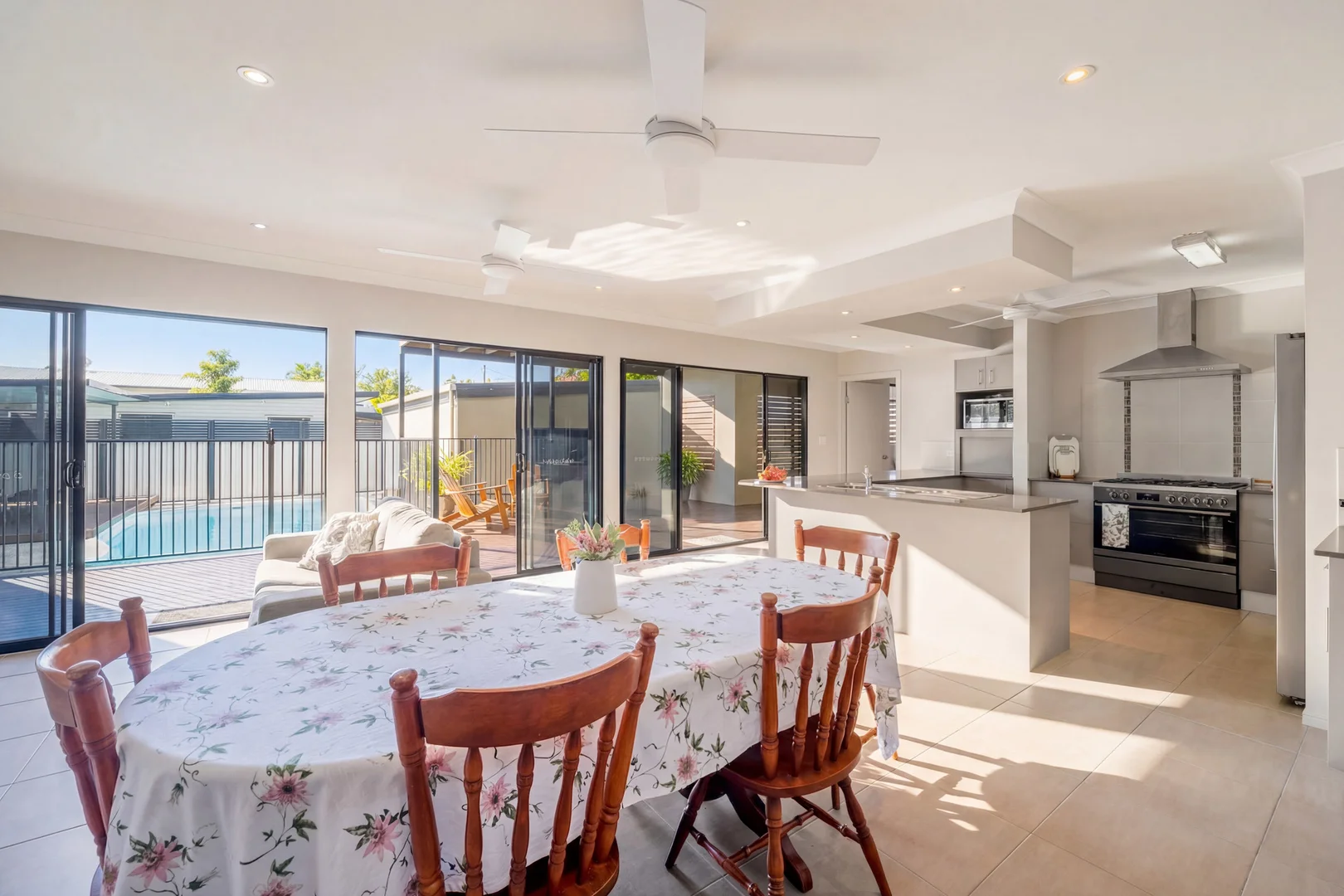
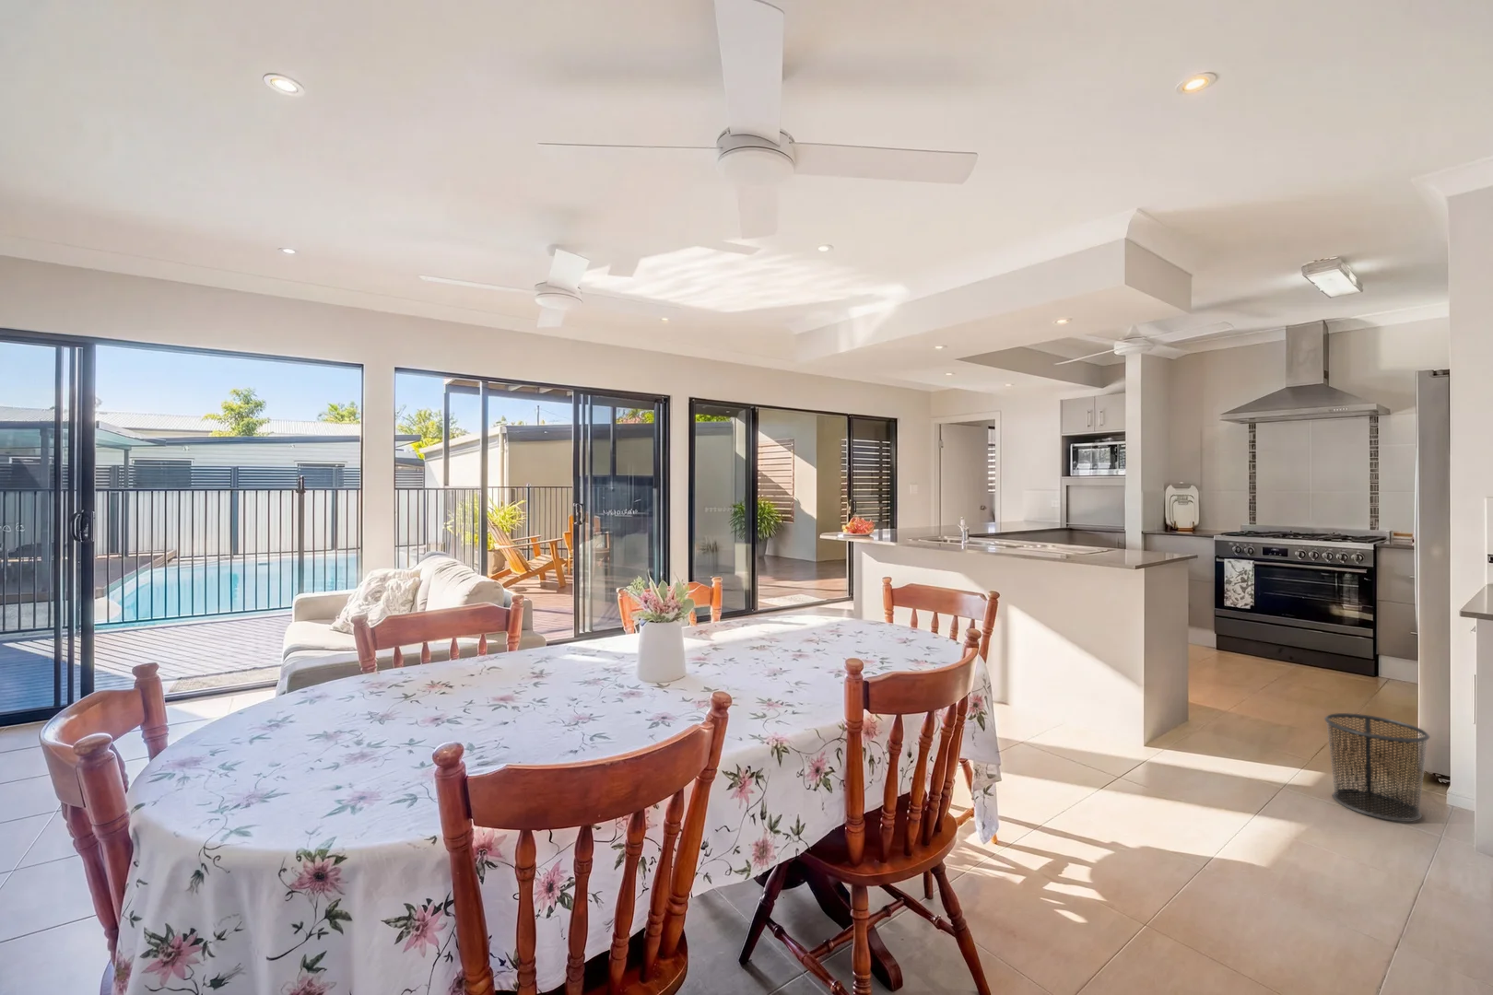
+ trash can [1323,712,1431,823]
